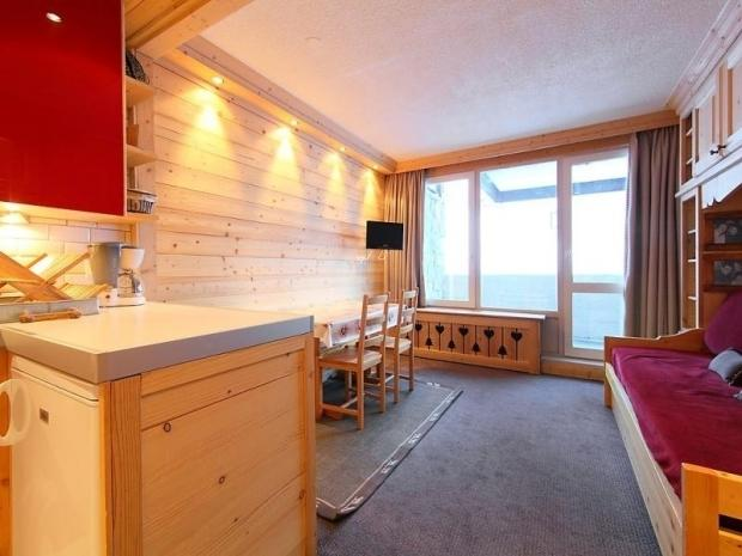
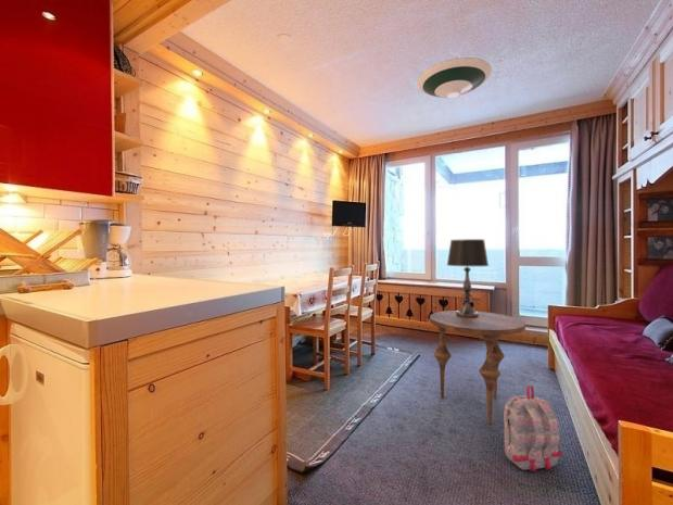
+ table lamp [446,238,490,318]
+ backpack [503,384,563,472]
+ side table [429,310,526,425]
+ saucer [417,56,493,99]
